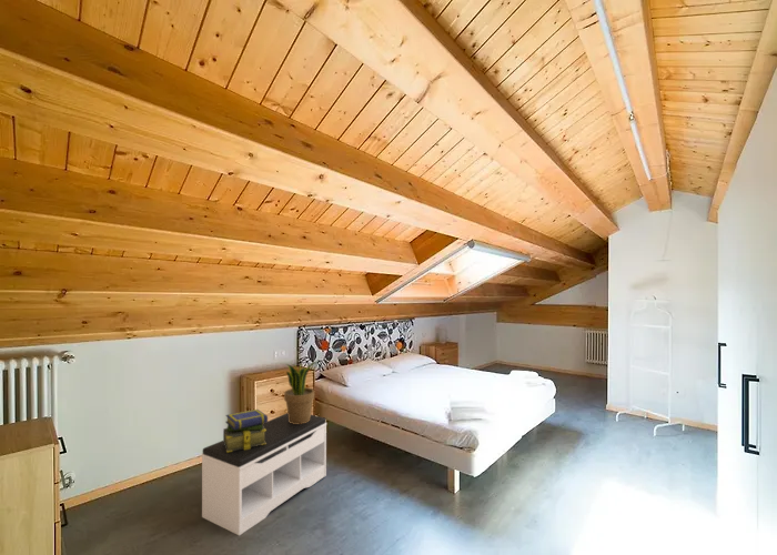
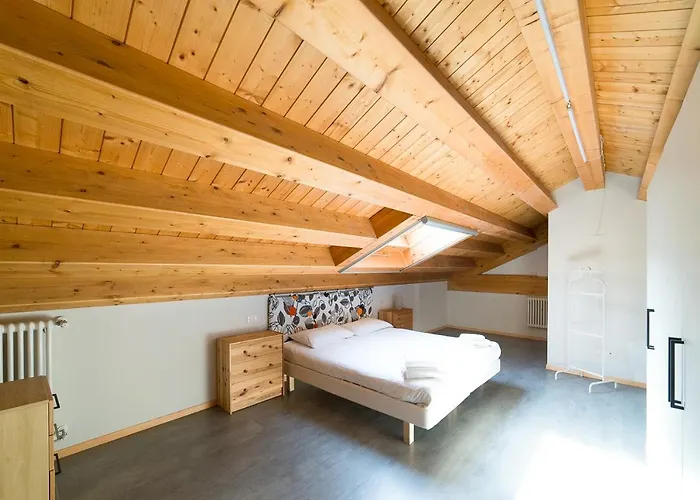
- bench [201,412,327,536]
- potted plant [283,361,319,424]
- stack of books [222,408,269,452]
